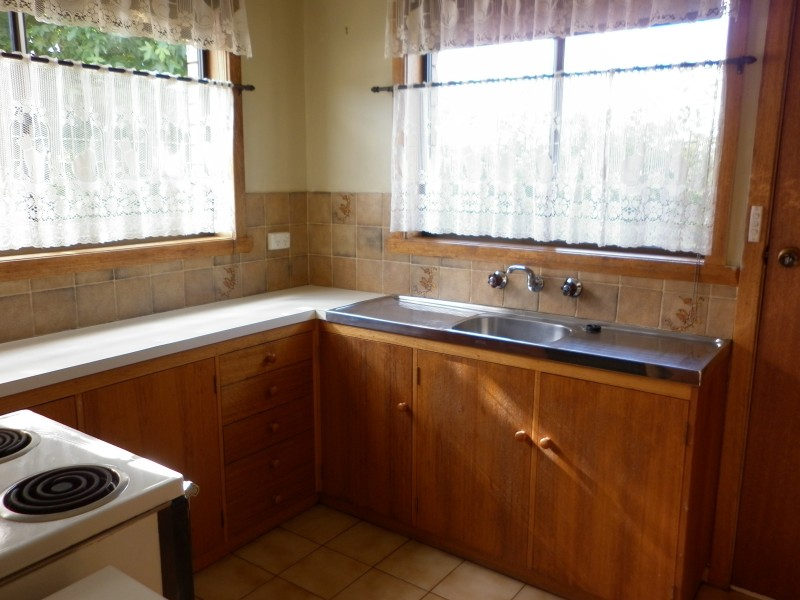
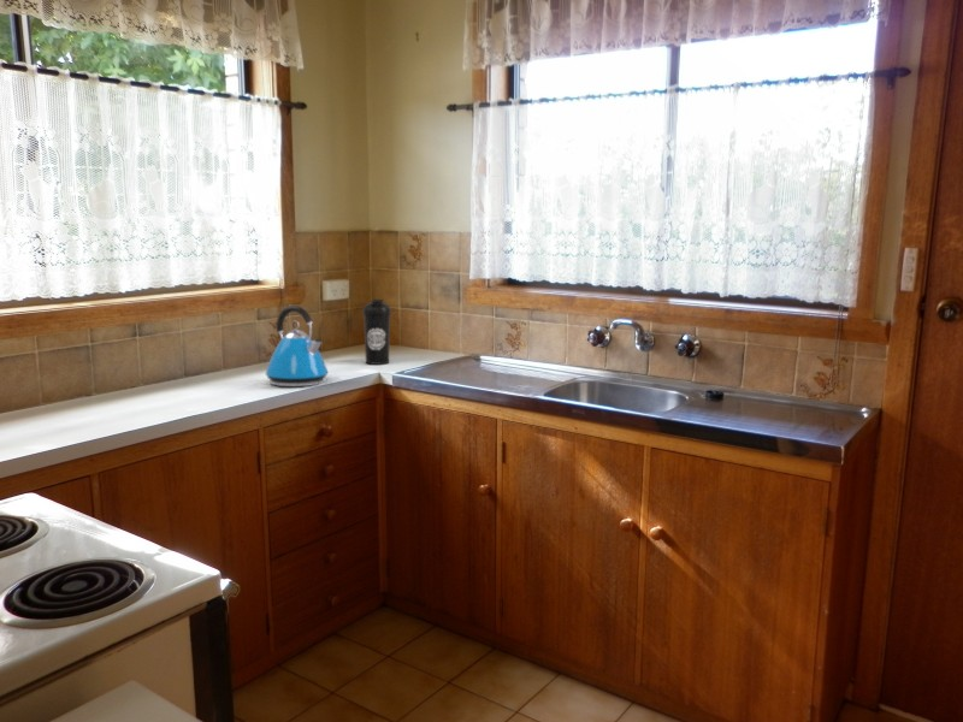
+ kettle [265,304,329,387]
+ water bottle [362,298,392,366]
